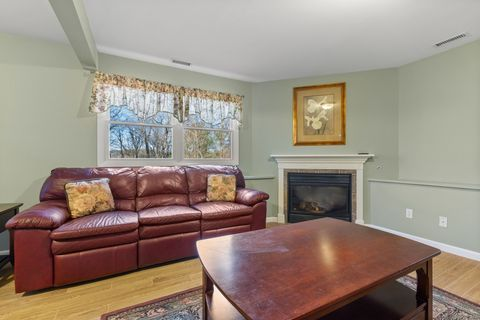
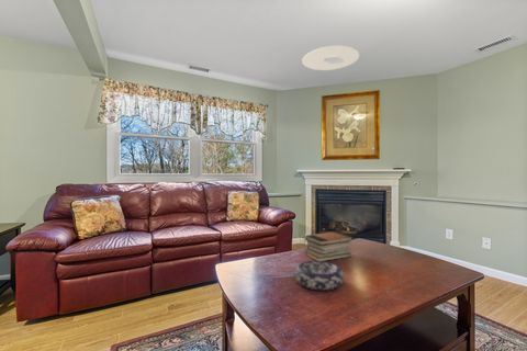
+ book stack [304,230,355,262]
+ decorative bowl [294,260,345,292]
+ ceiling light [301,45,360,71]
